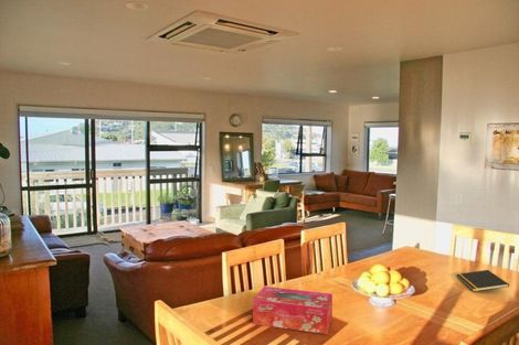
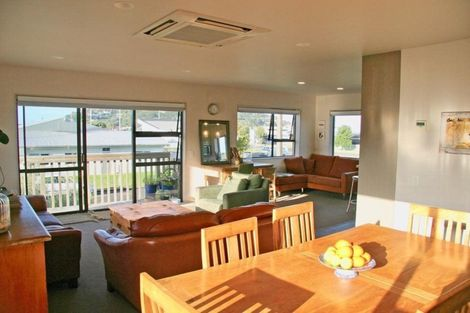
- tissue box [252,285,333,335]
- notepad [455,269,510,292]
